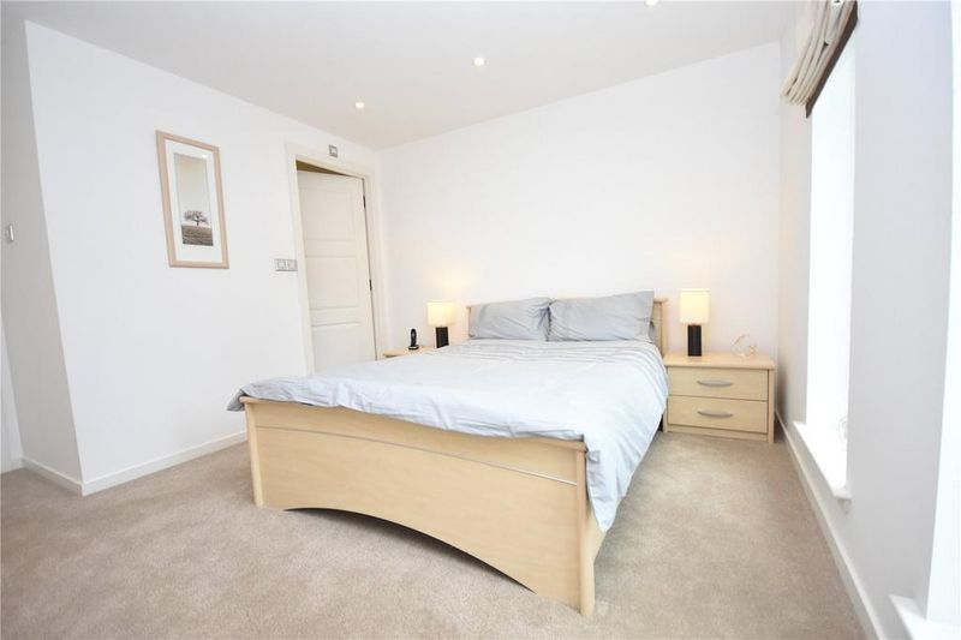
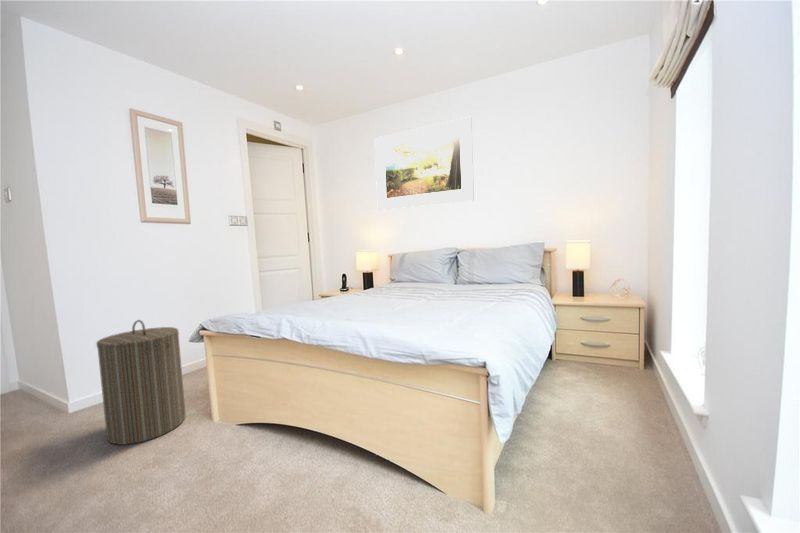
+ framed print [373,116,475,211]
+ laundry hamper [95,319,187,446]
